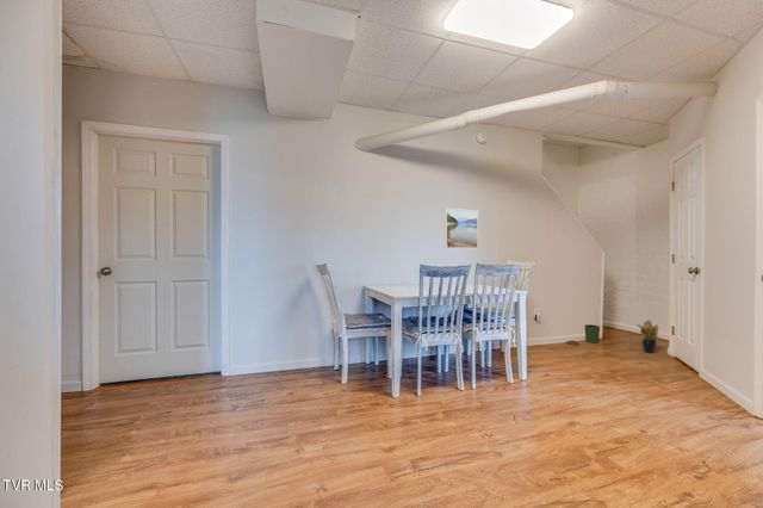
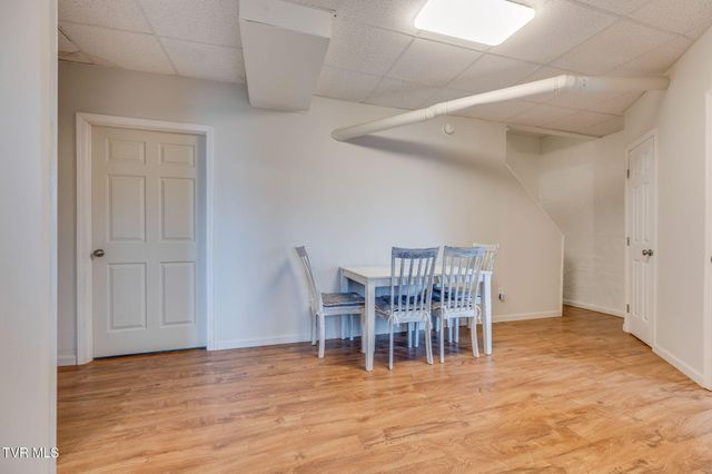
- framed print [443,207,479,249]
- trash can [565,323,601,347]
- potted plant [634,318,660,354]
